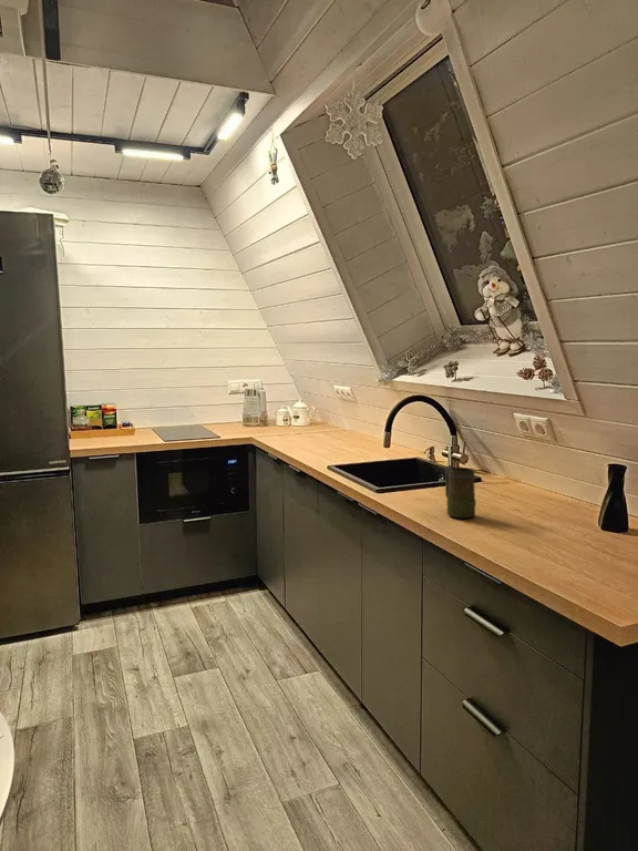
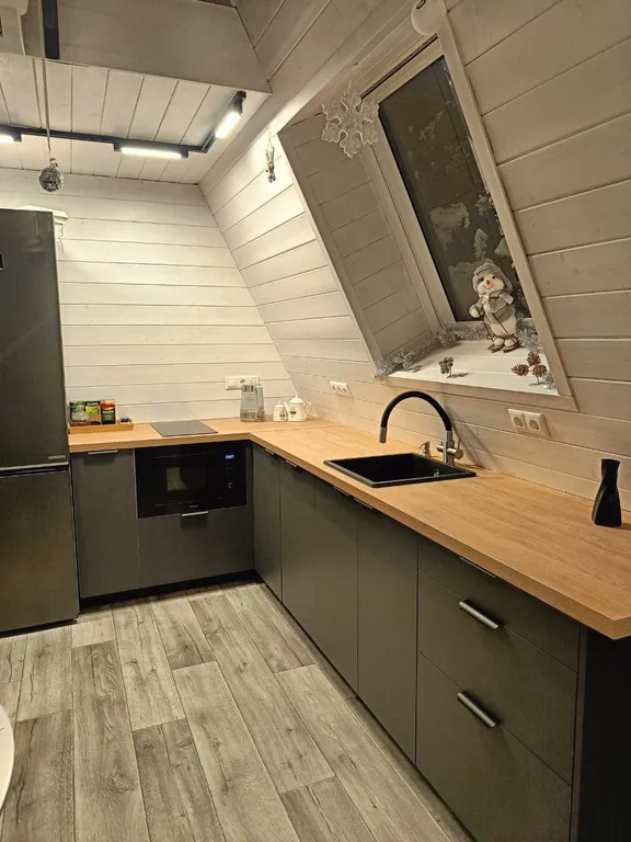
- mug [444,464,476,519]
